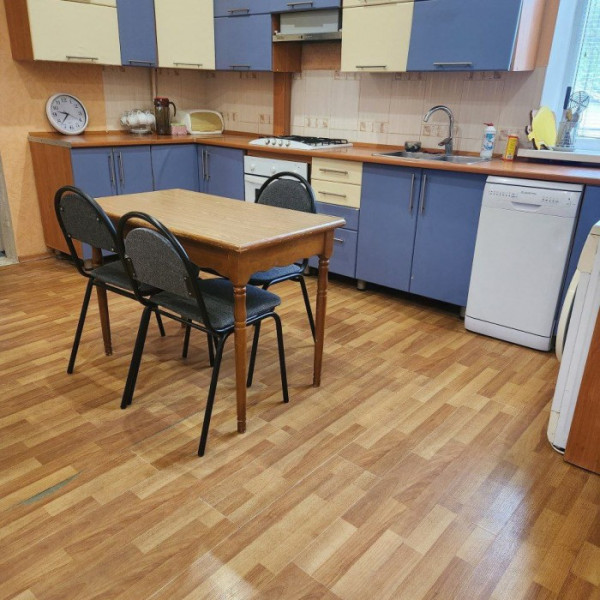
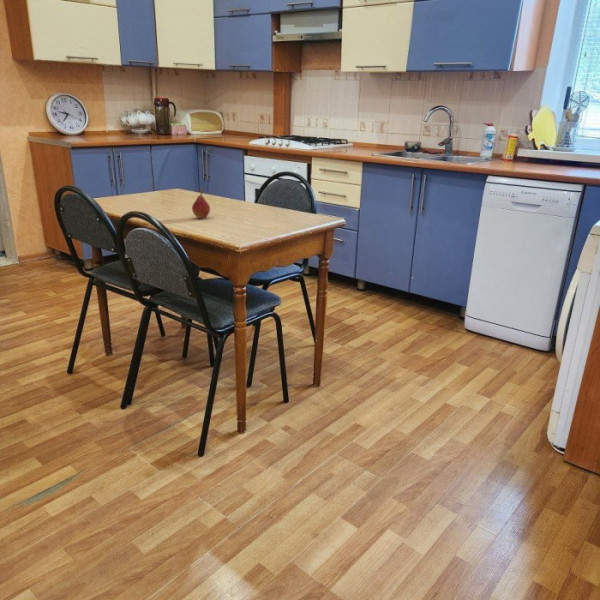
+ fruit [191,187,211,219]
